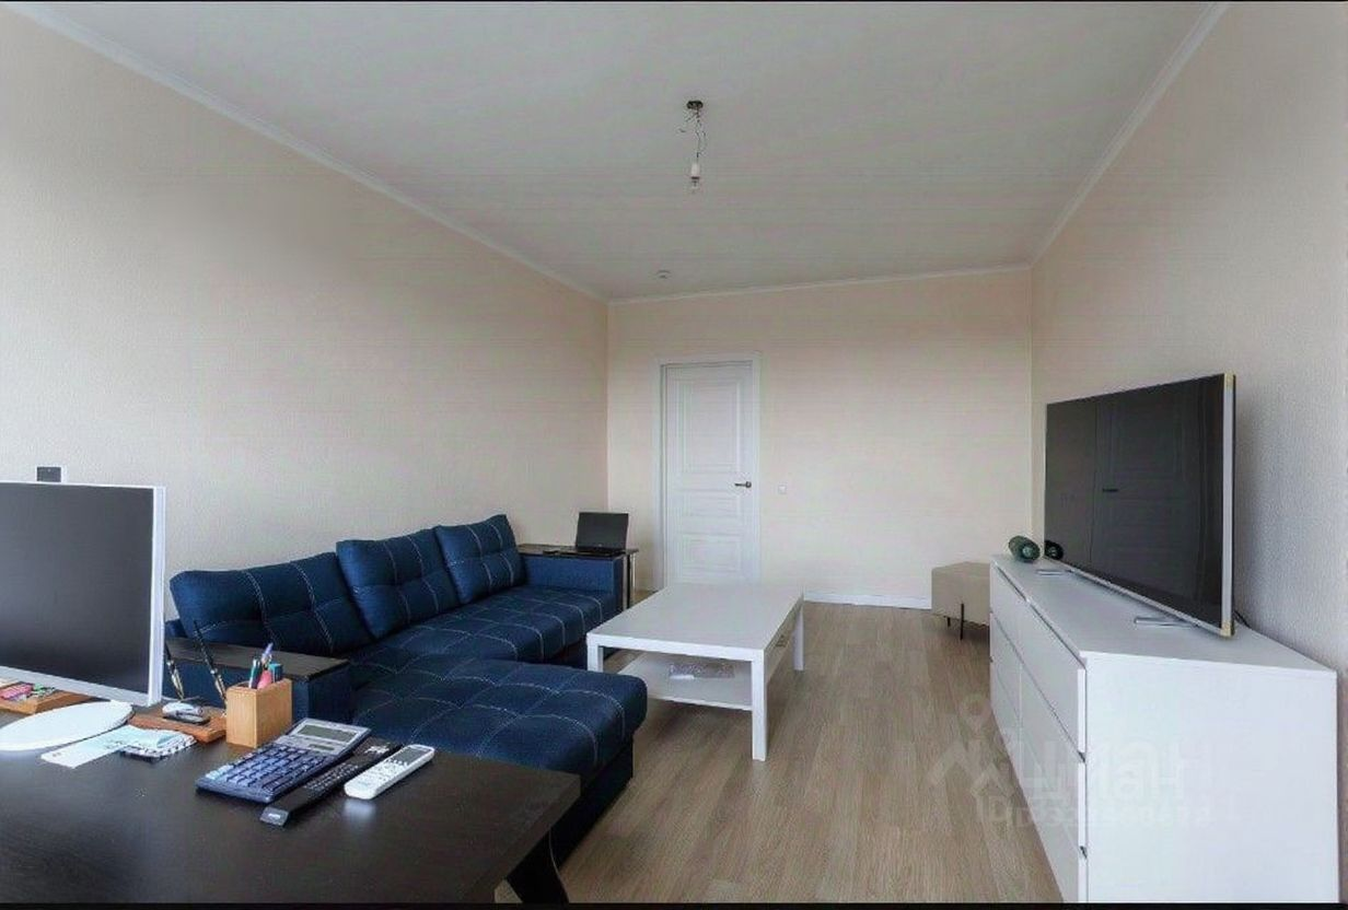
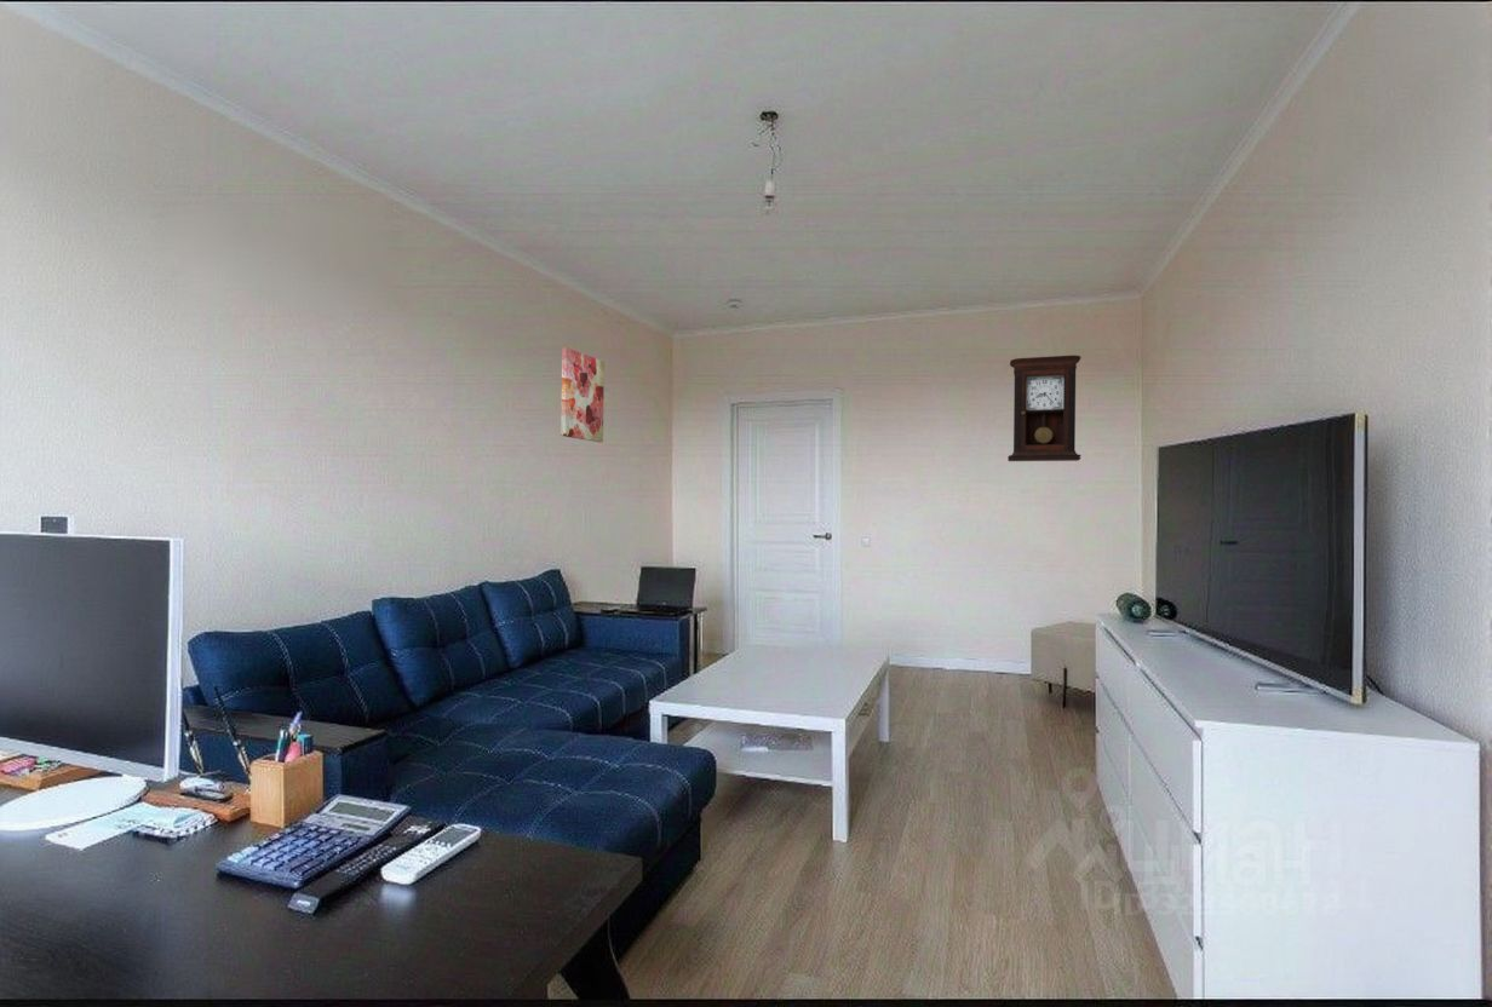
+ wall art [560,346,606,443]
+ pendulum clock [1006,355,1083,462]
